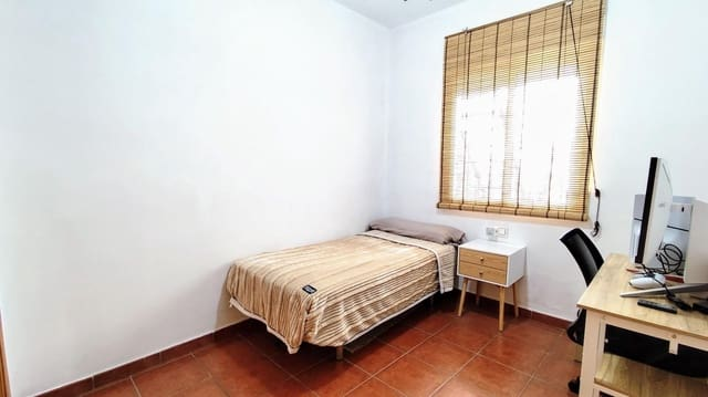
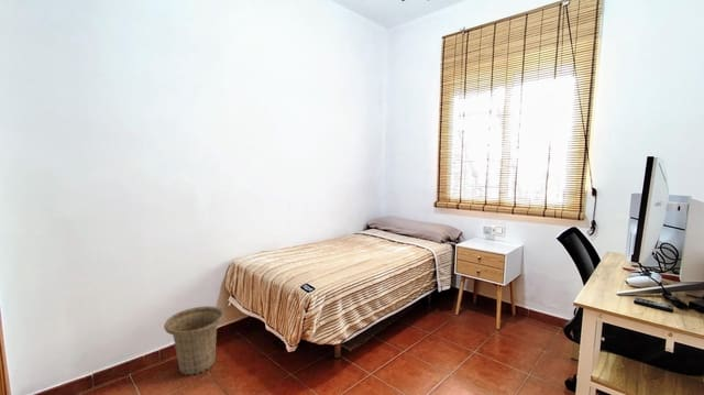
+ basket [163,305,224,376]
